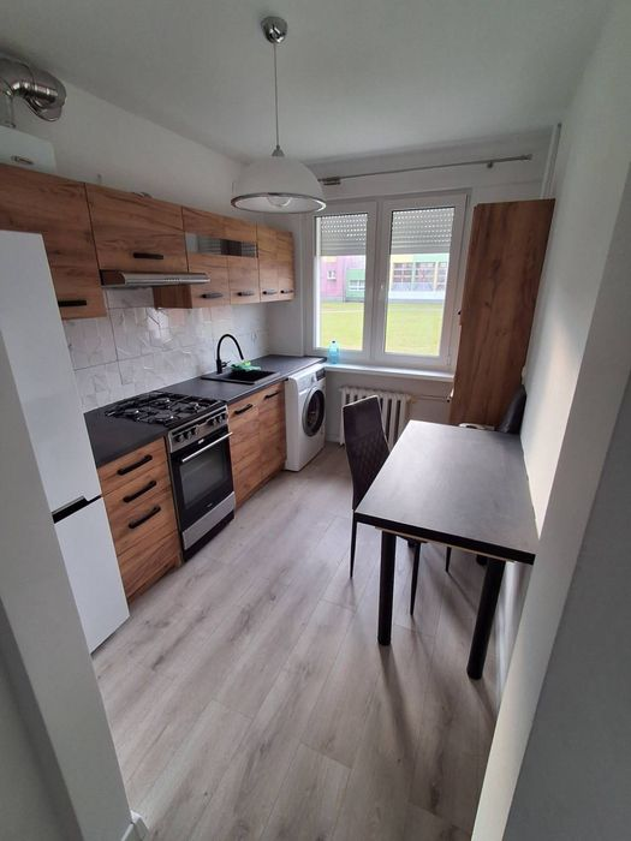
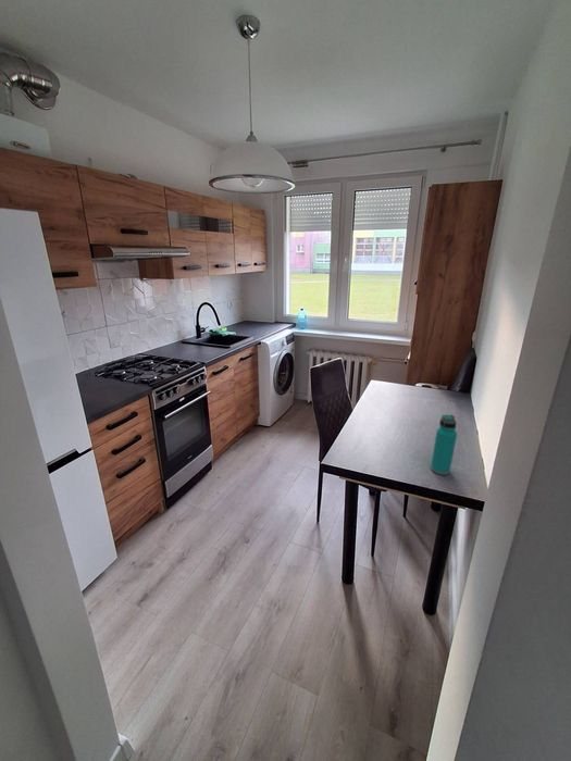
+ water bottle [430,413,458,476]
